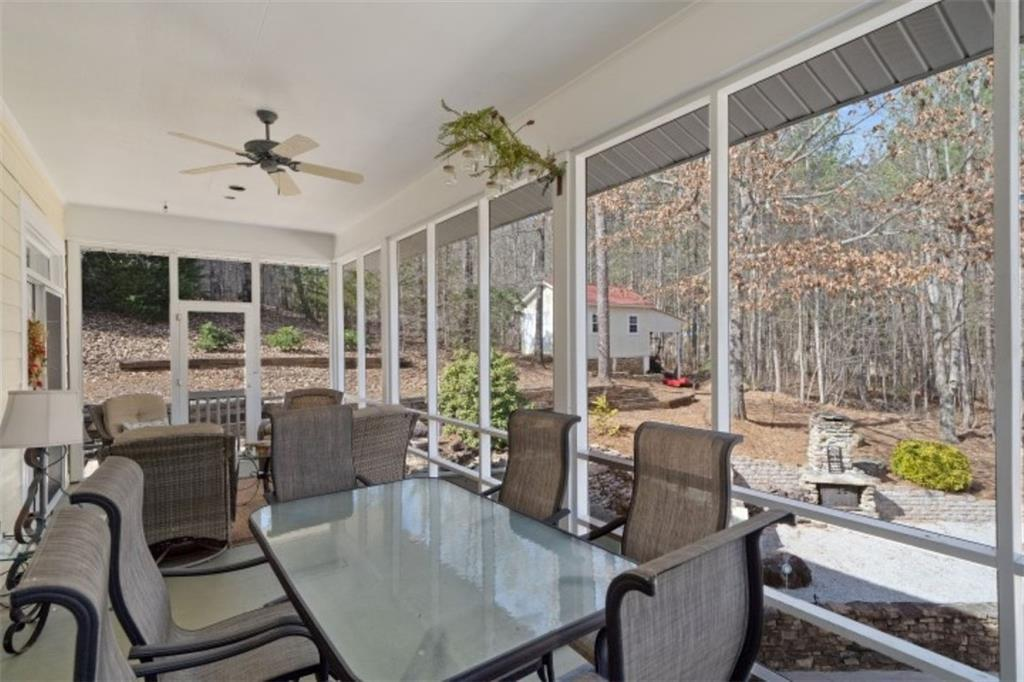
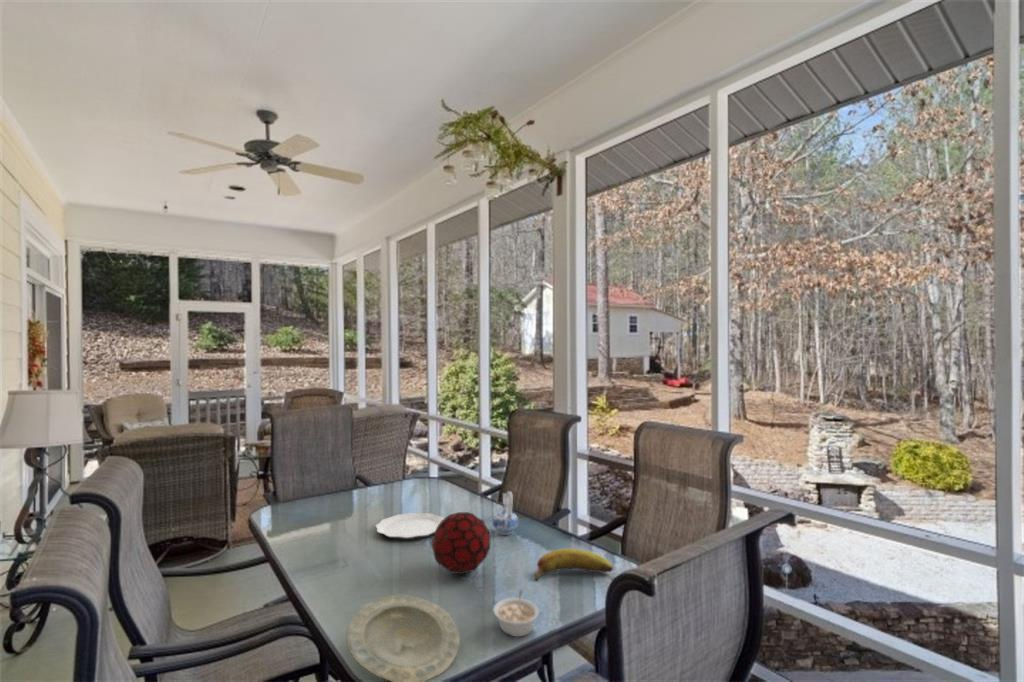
+ ceramic pitcher [492,490,519,536]
+ decorative orb [430,511,491,575]
+ plate [374,512,444,541]
+ fruit [533,548,614,581]
+ legume [492,589,540,638]
+ plate [345,594,461,682]
